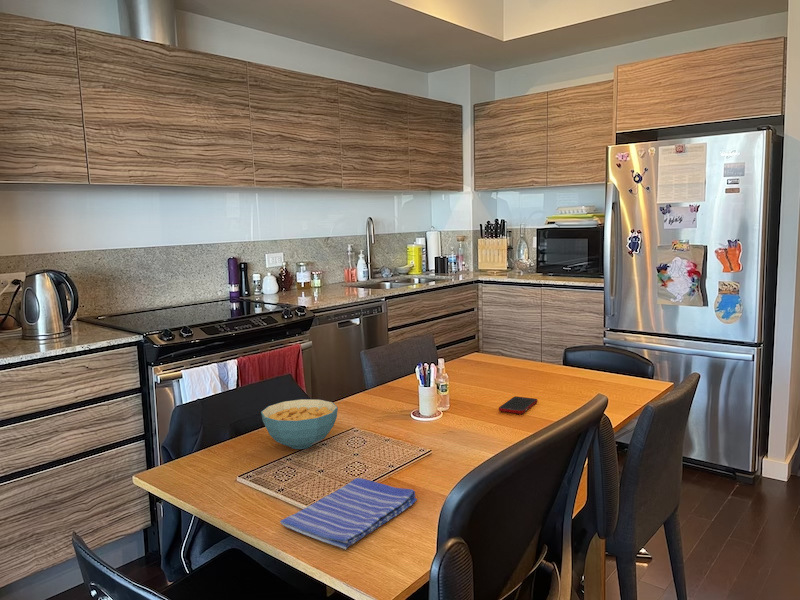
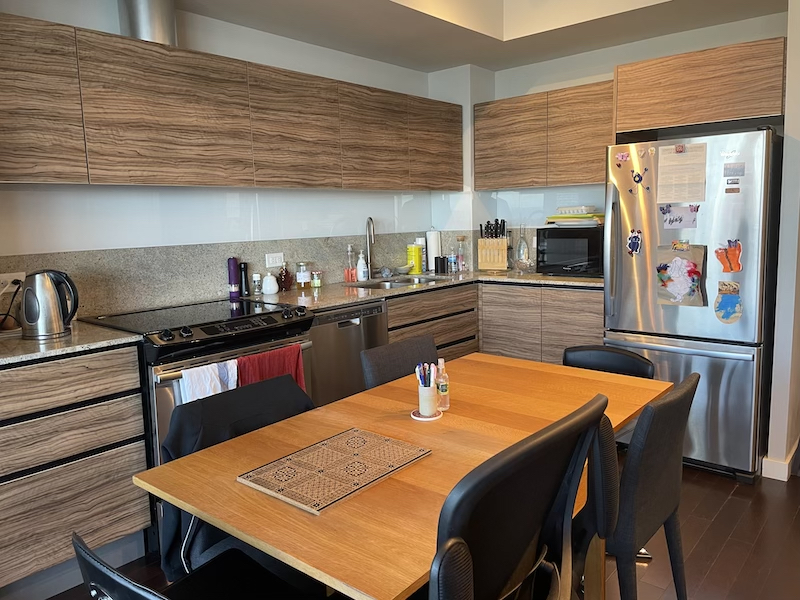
- cereal bowl [260,398,339,450]
- cell phone [498,396,538,415]
- dish towel [279,477,418,550]
